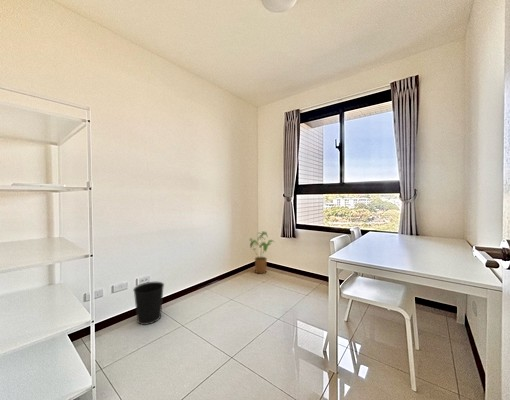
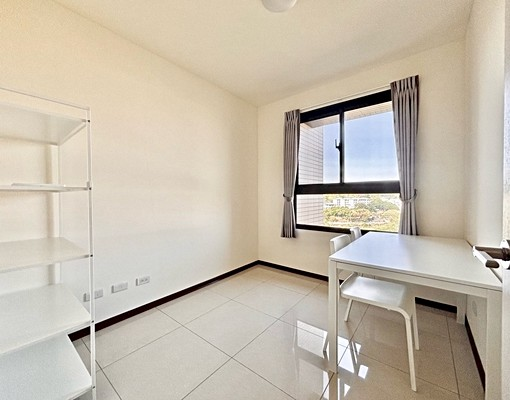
- wastebasket [132,281,165,326]
- house plant [248,231,275,274]
